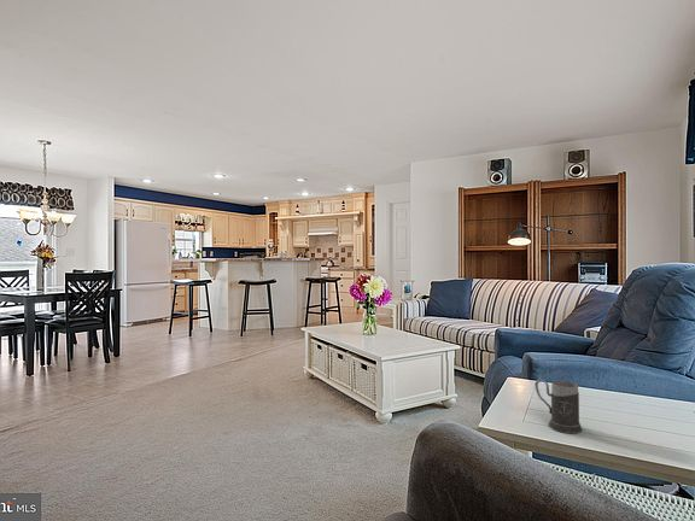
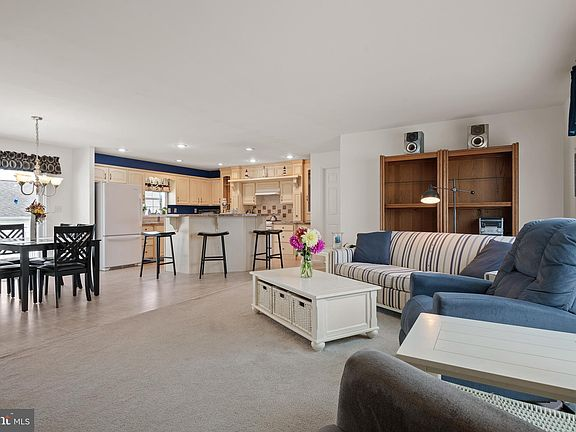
- mug [533,377,584,434]
